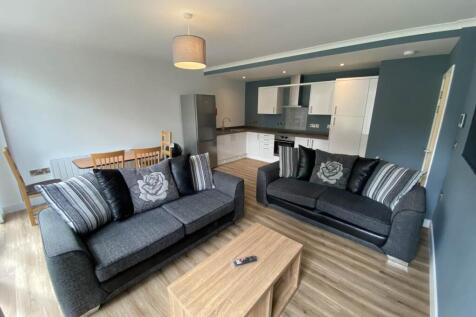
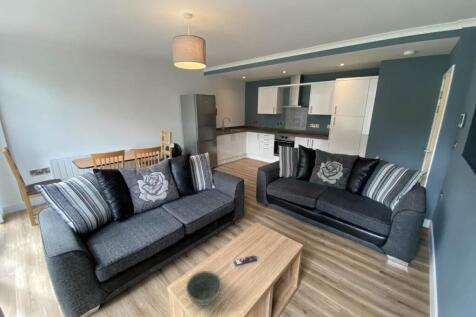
+ bowl [185,270,223,307]
